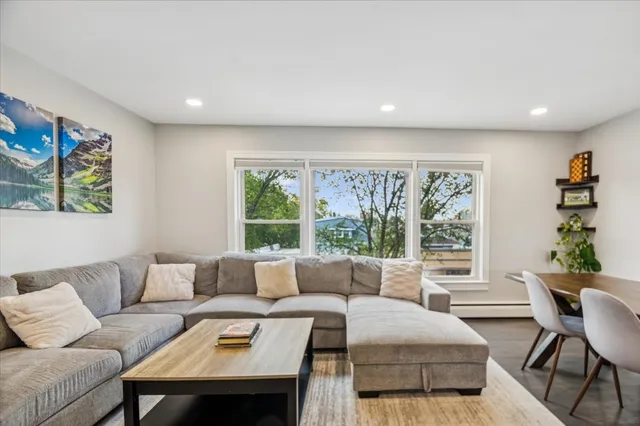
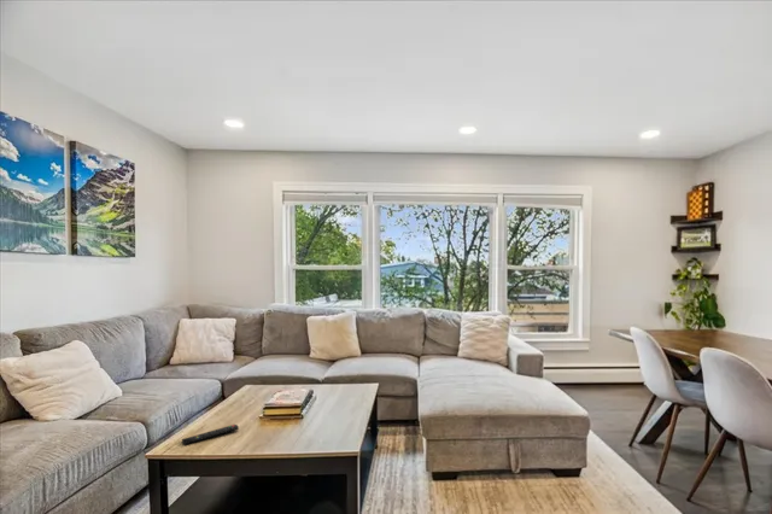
+ remote control [181,424,240,446]
